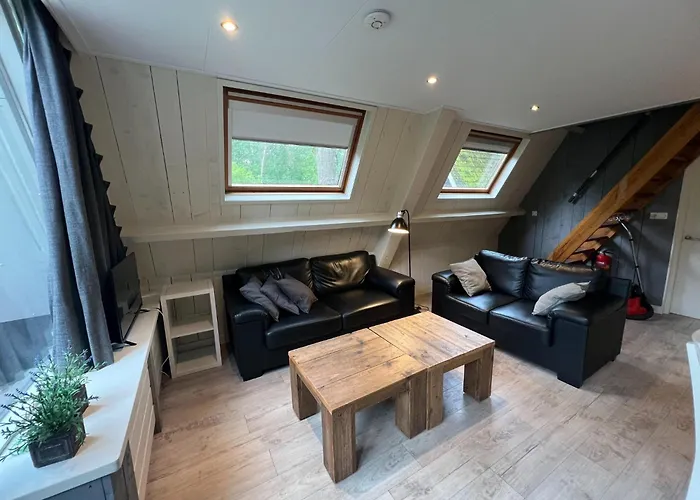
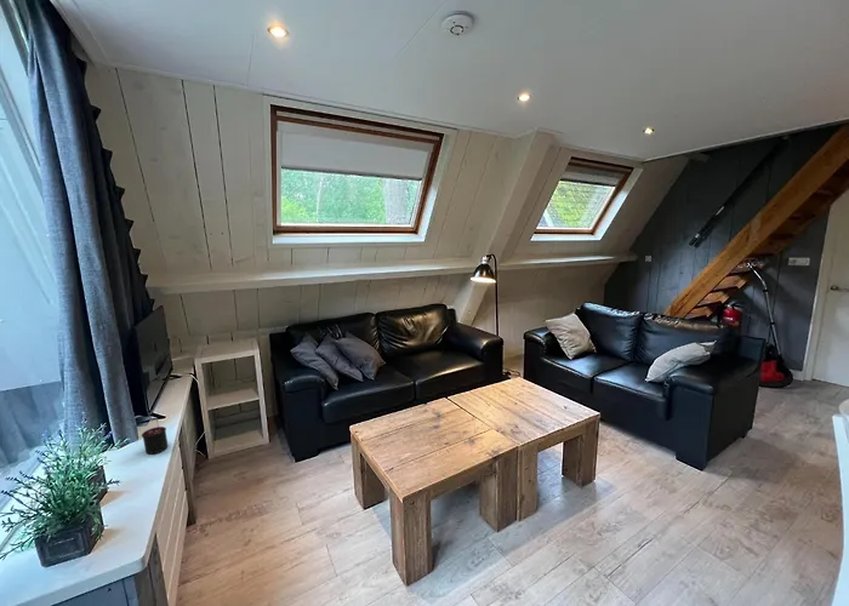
+ candle [141,418,169,456]
